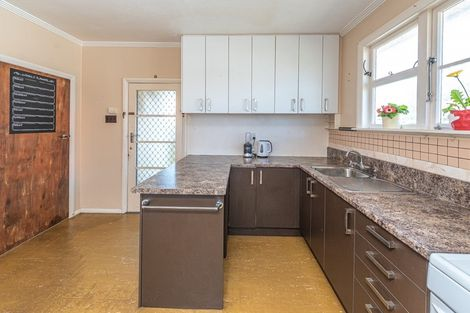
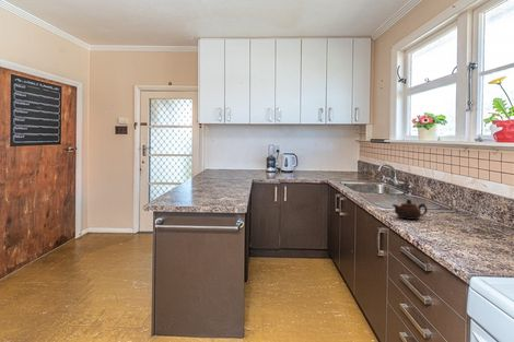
+ teapot [392,198,429,221]
